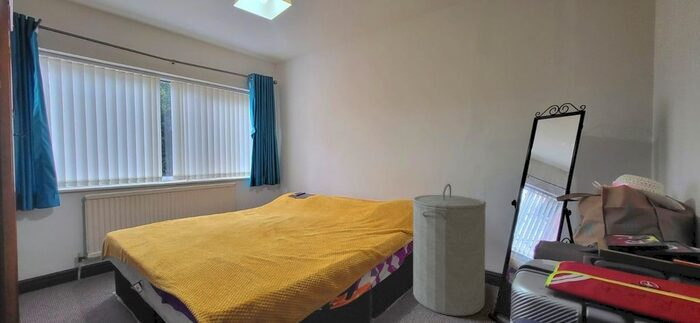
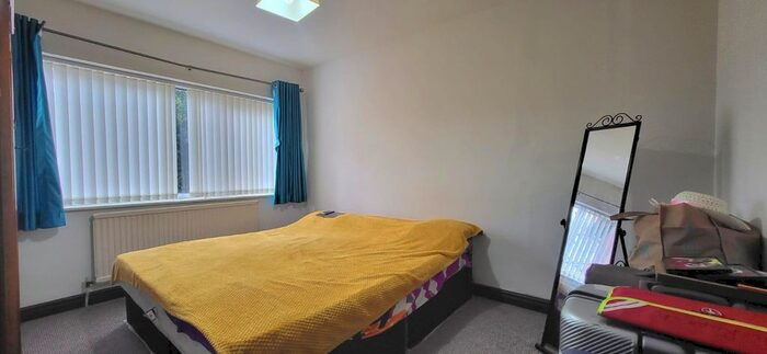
- laundry hamper [412,183,487,317]
